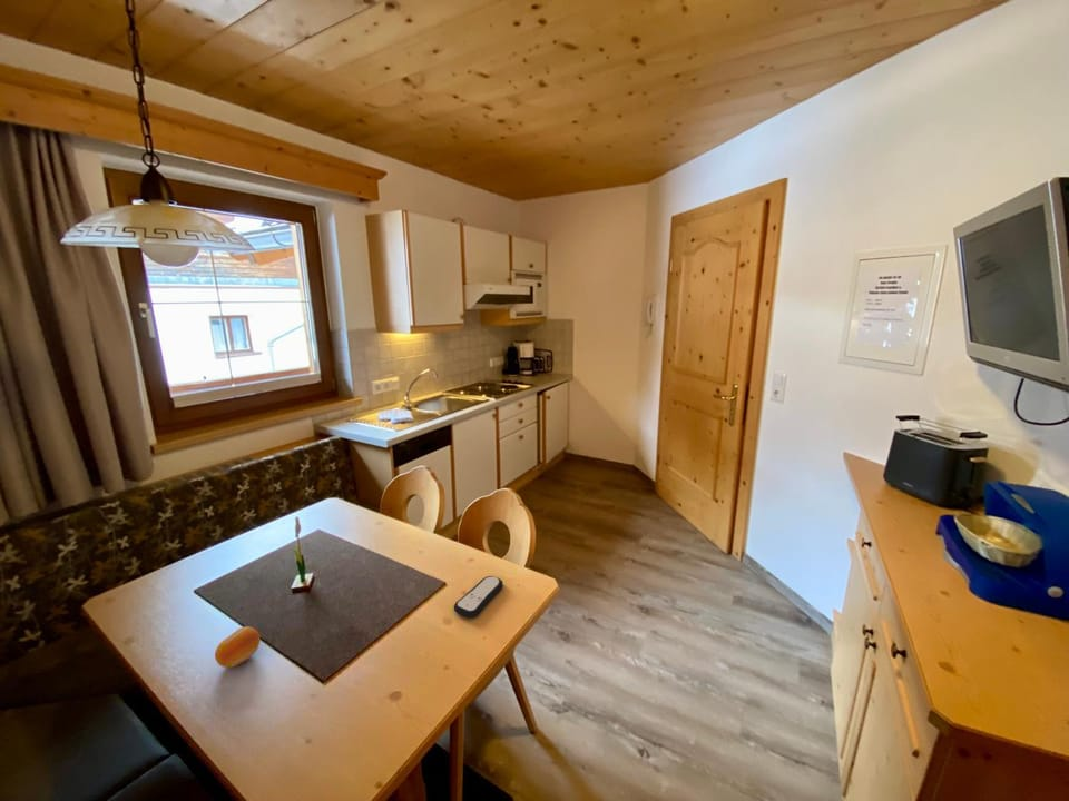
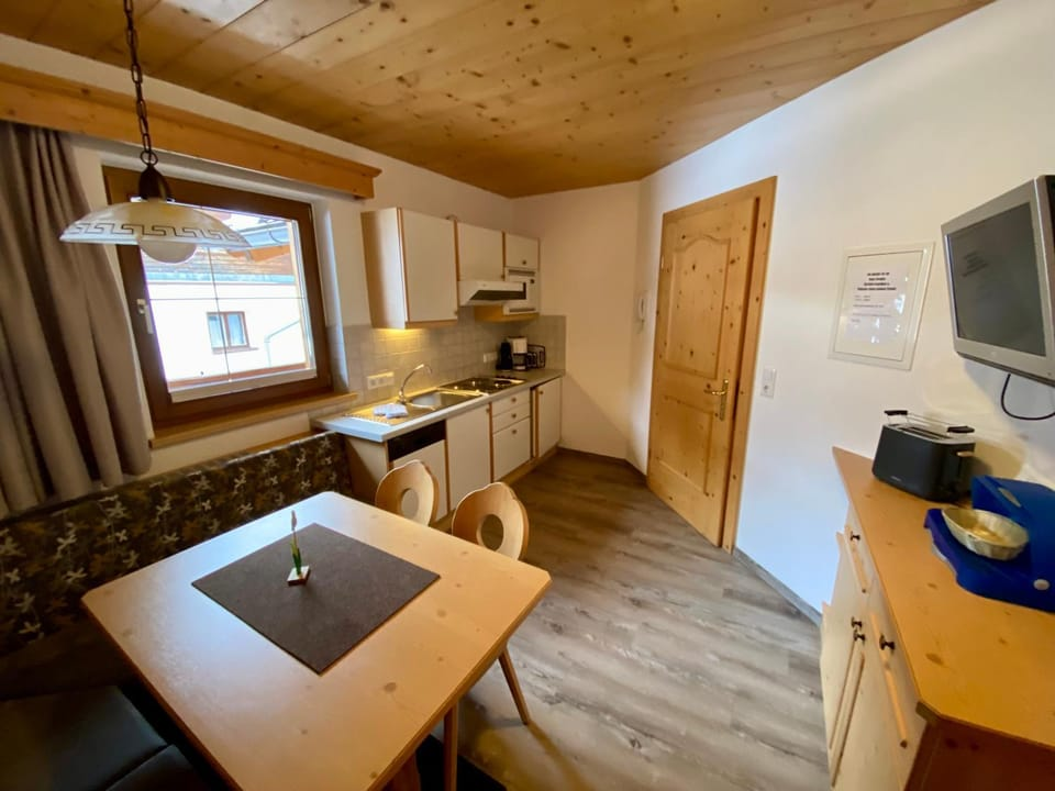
- fruit [214,625,262,669]
- remote control [453,575,503,619]
